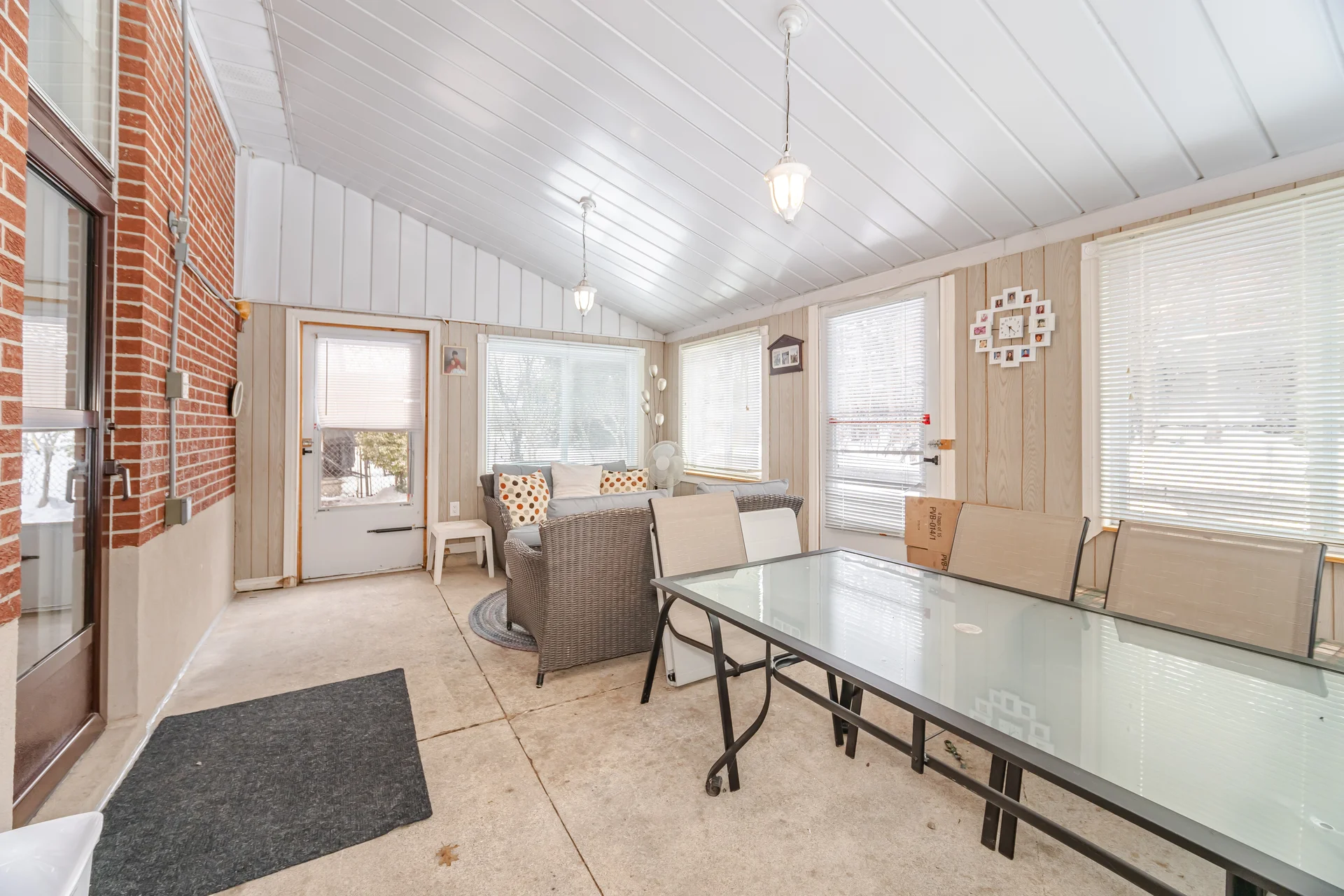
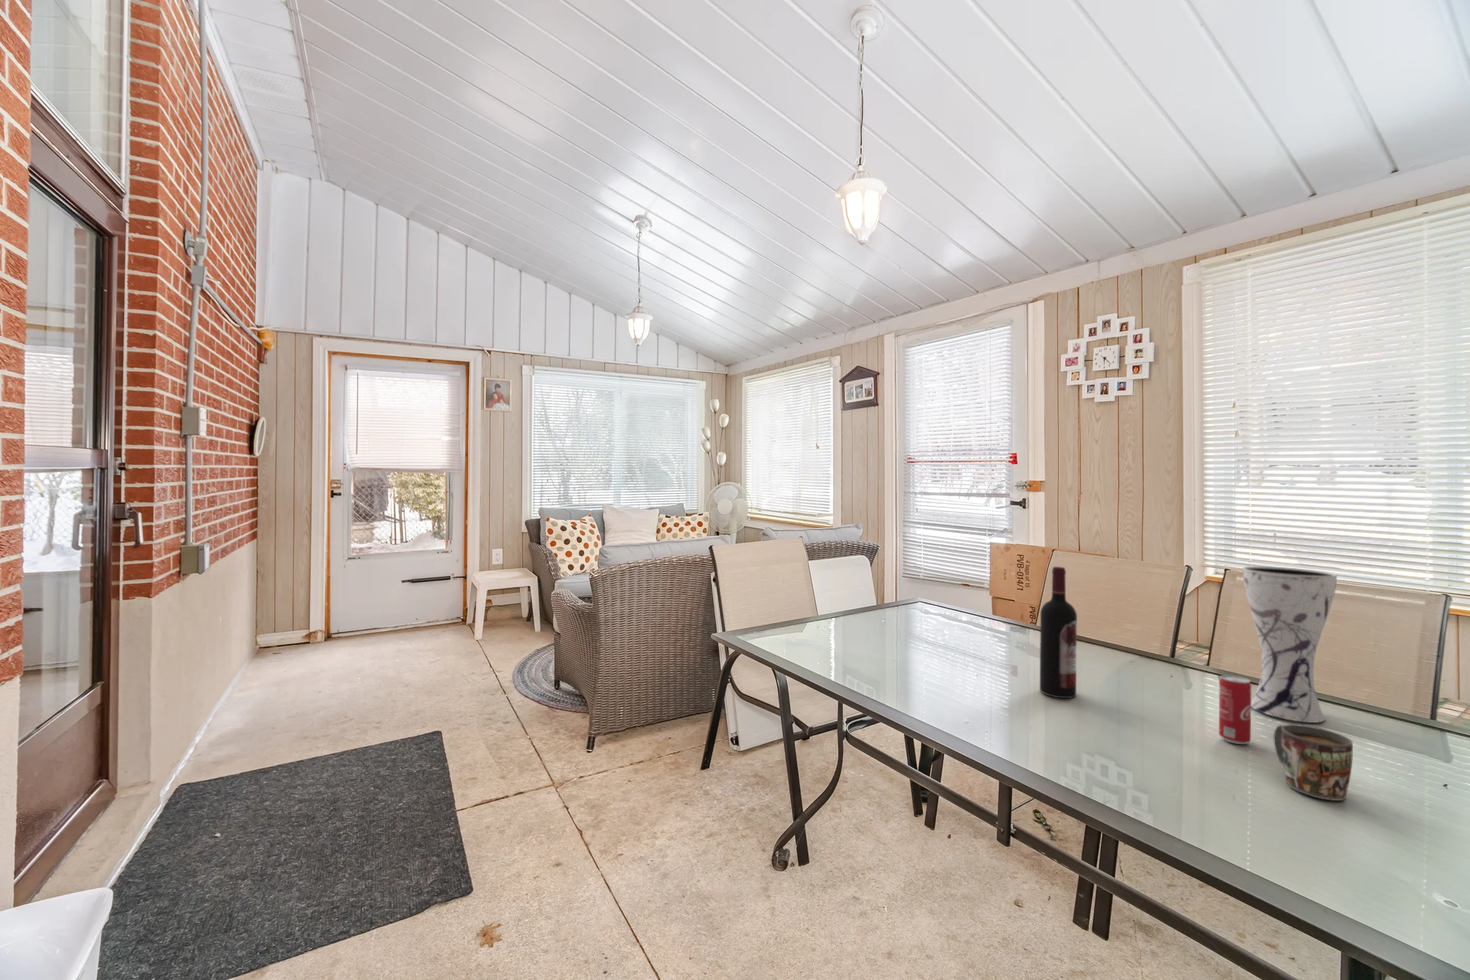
+ vase [1241,565,1338,723]
+ beverage can [1218,675,1252,745]
+ mug [1272,723,1354,802]
+ wine bottle [1039,565,1078,699]
